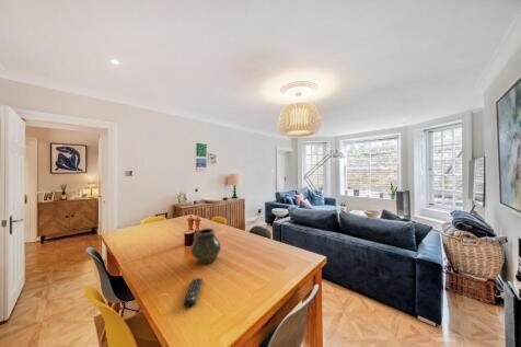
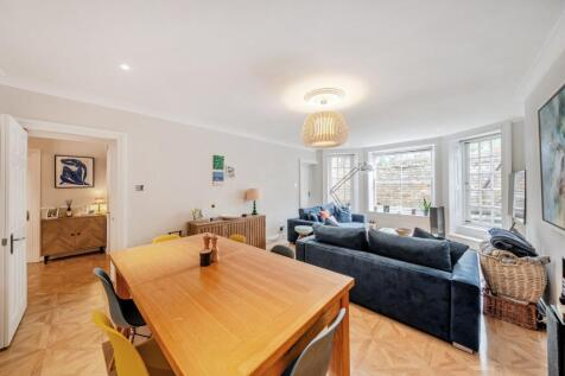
- remote control [183,277,204,309]
- vase [189,228,222,265]
